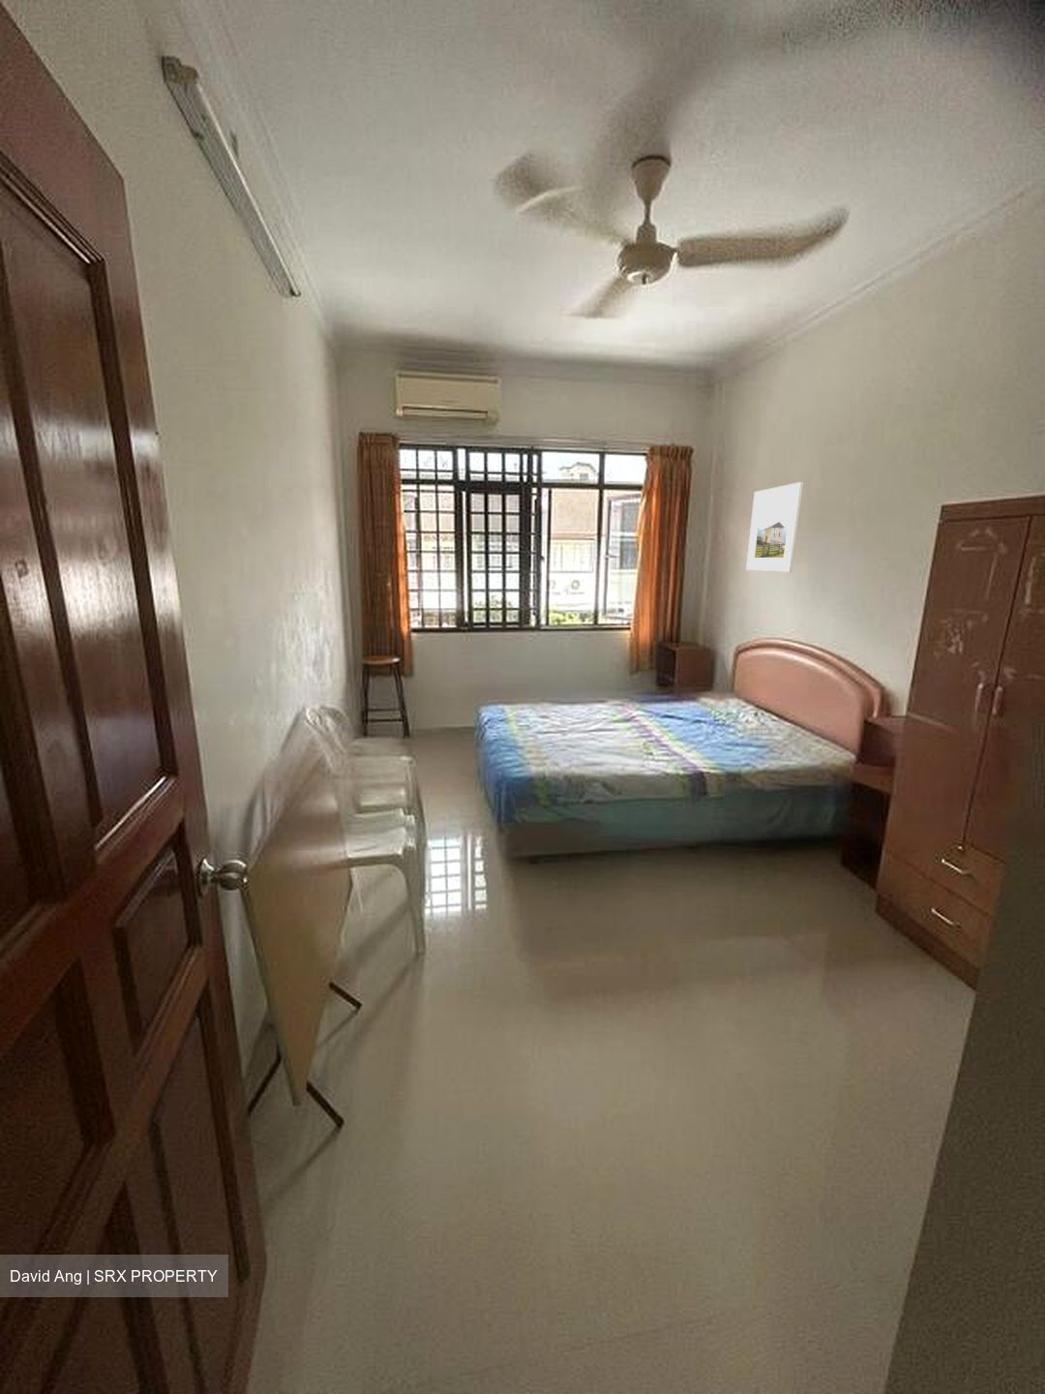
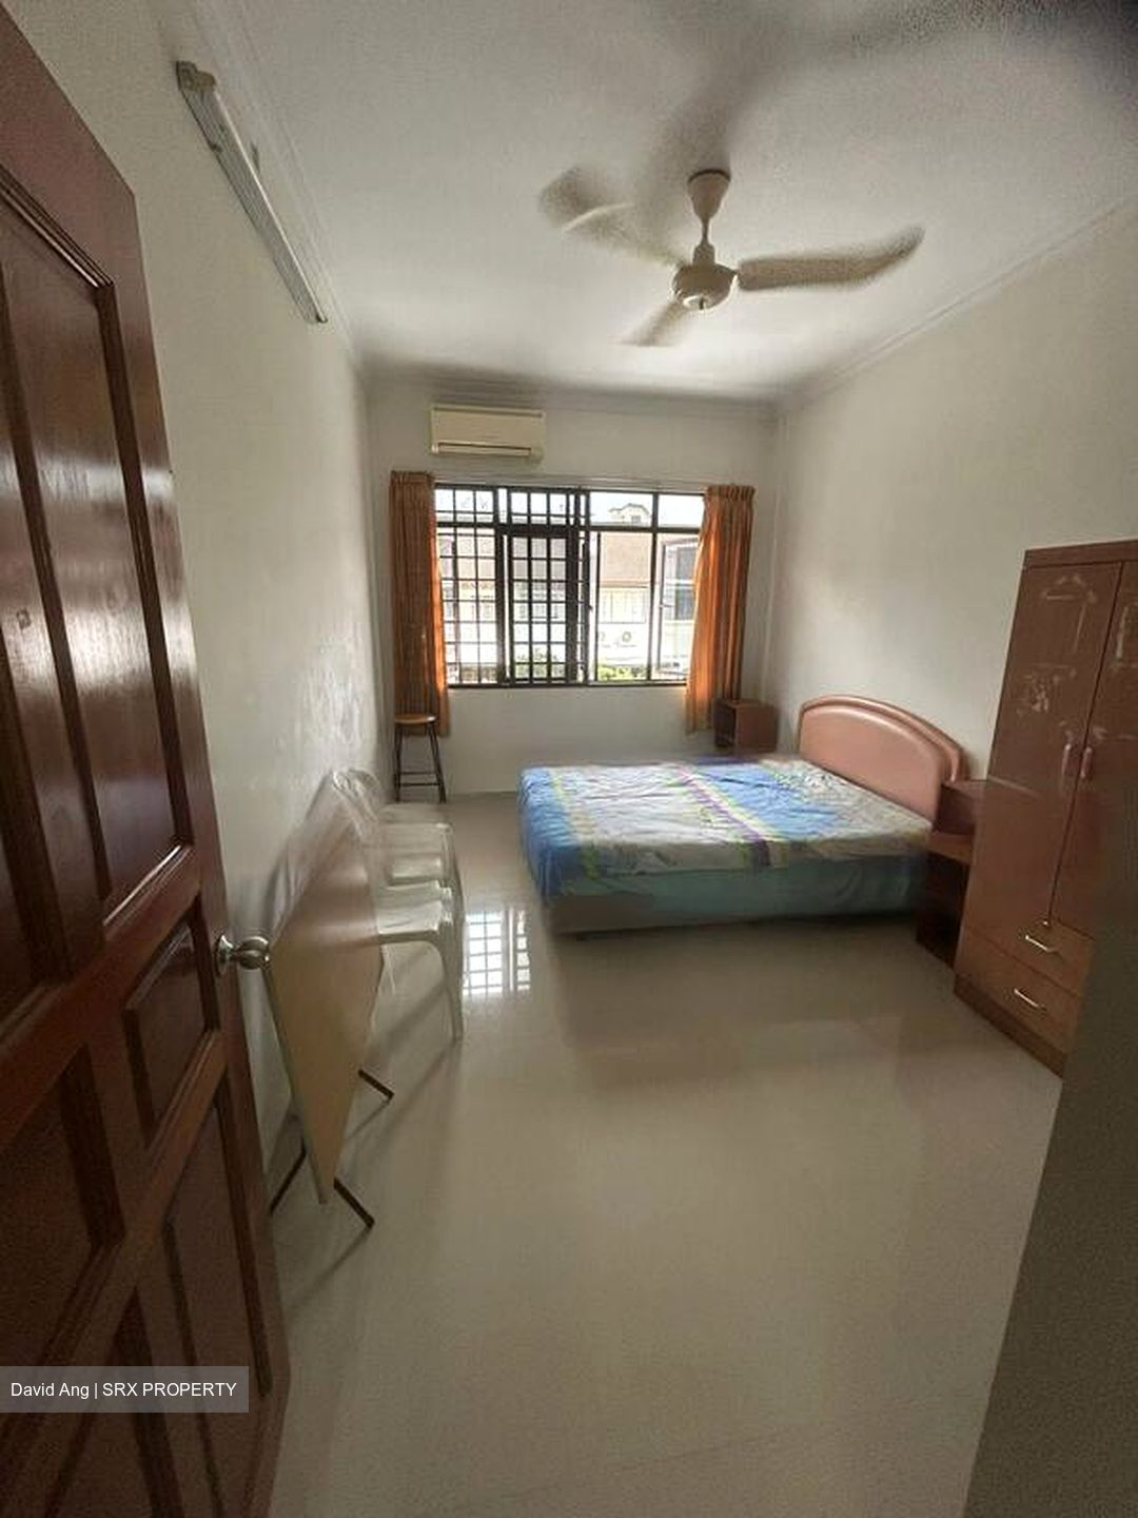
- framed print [745,481,805,572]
